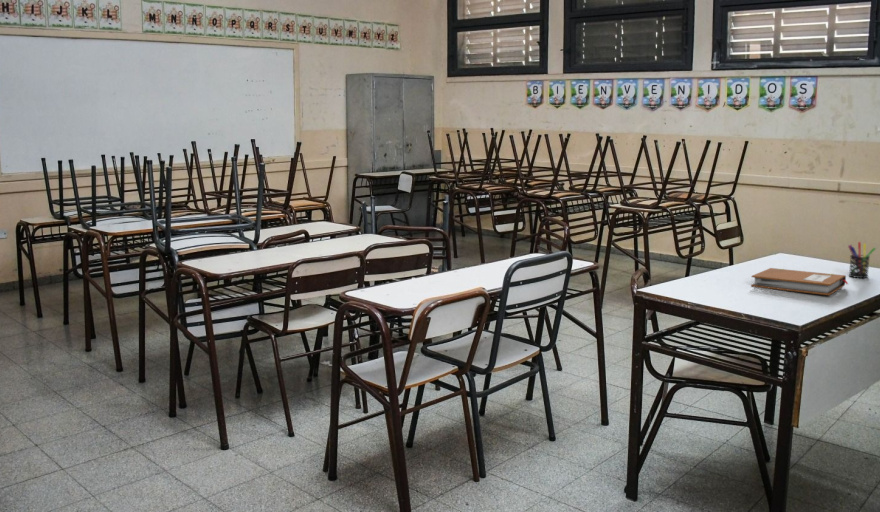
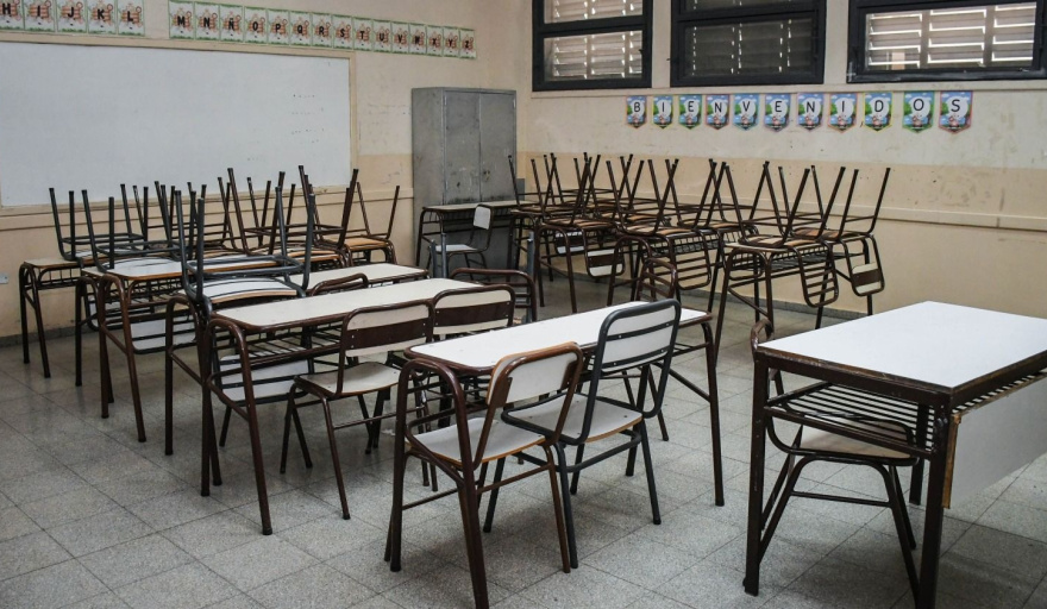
- notebook [750,267,849,296]
- pen holder [847,241,877,279]
